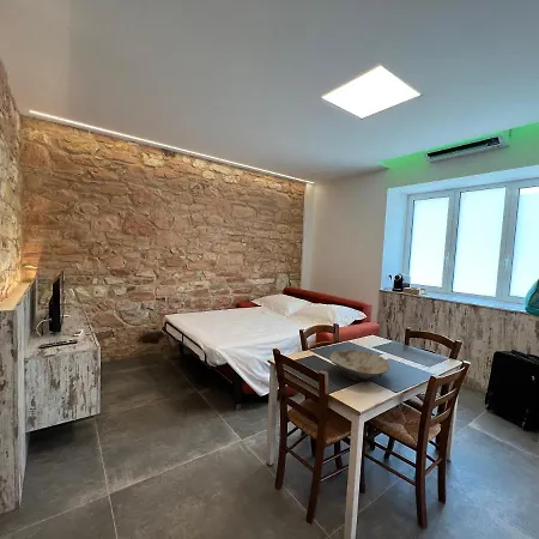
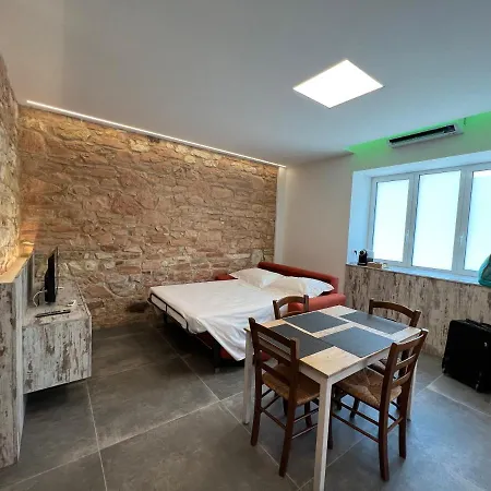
- bowl [328,349,390,383]
